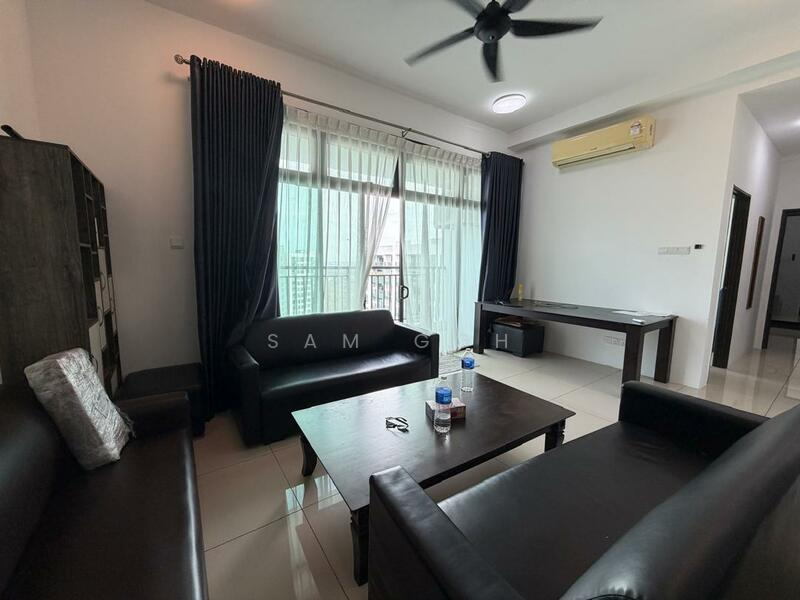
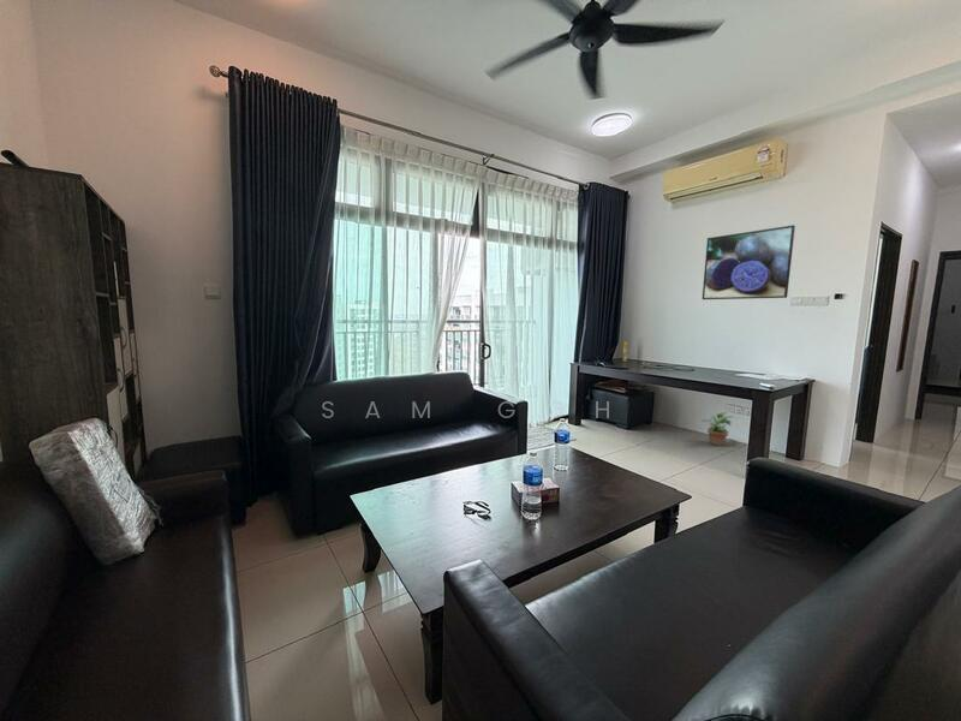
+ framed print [702,224,796,300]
+ potted plant [700,411,734,447]
